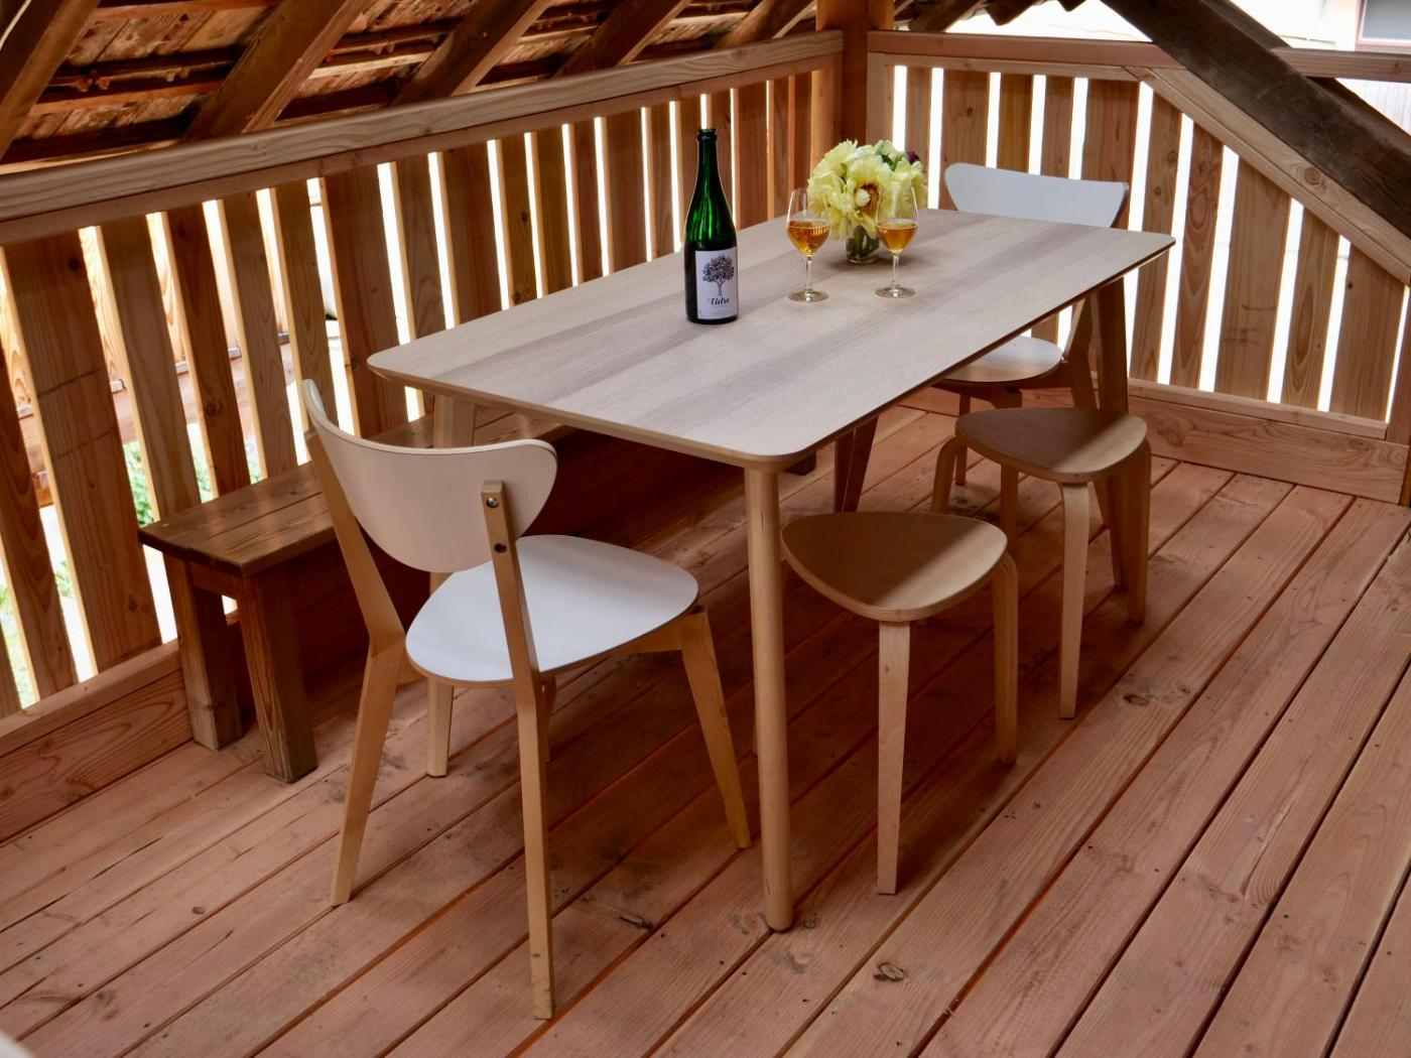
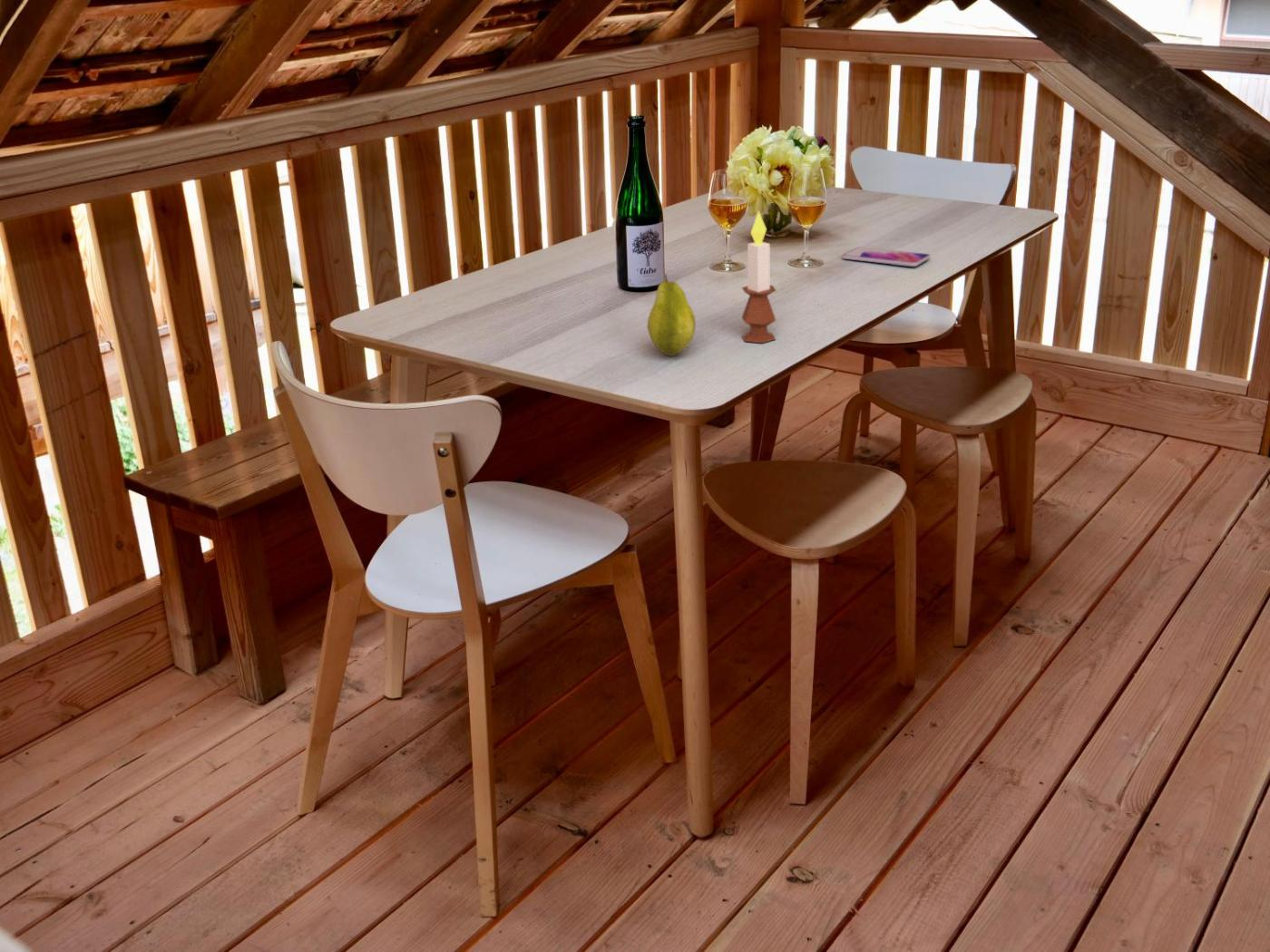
+ candle [741,209,777,344]
+ smartphone [842,247,931,267]
+ fruit [647,274,697,357]
